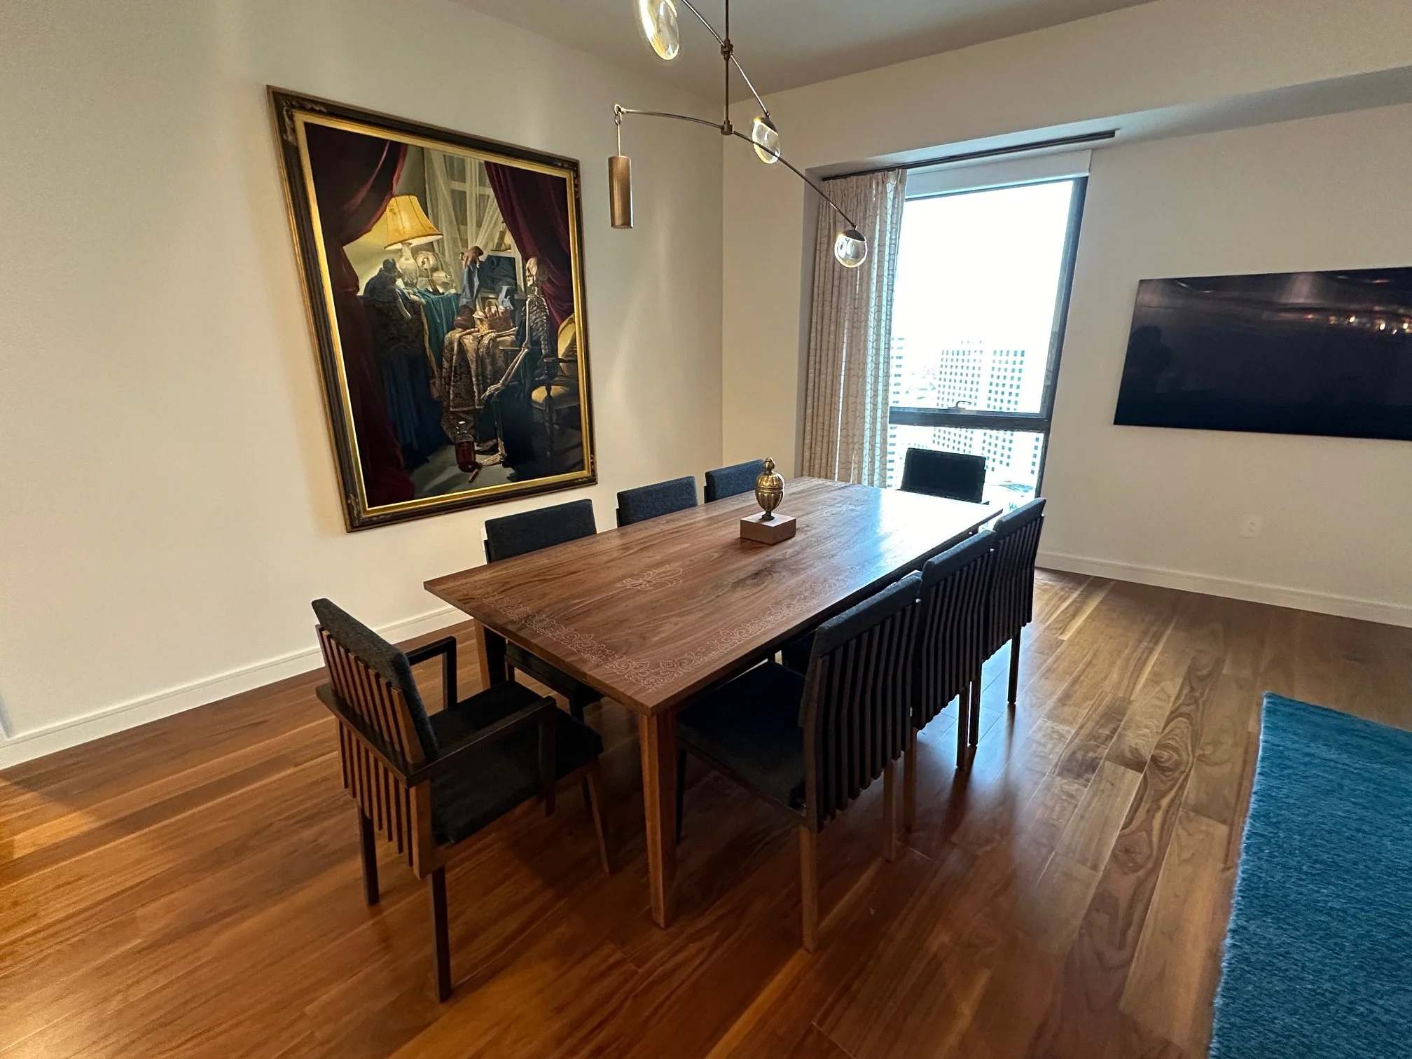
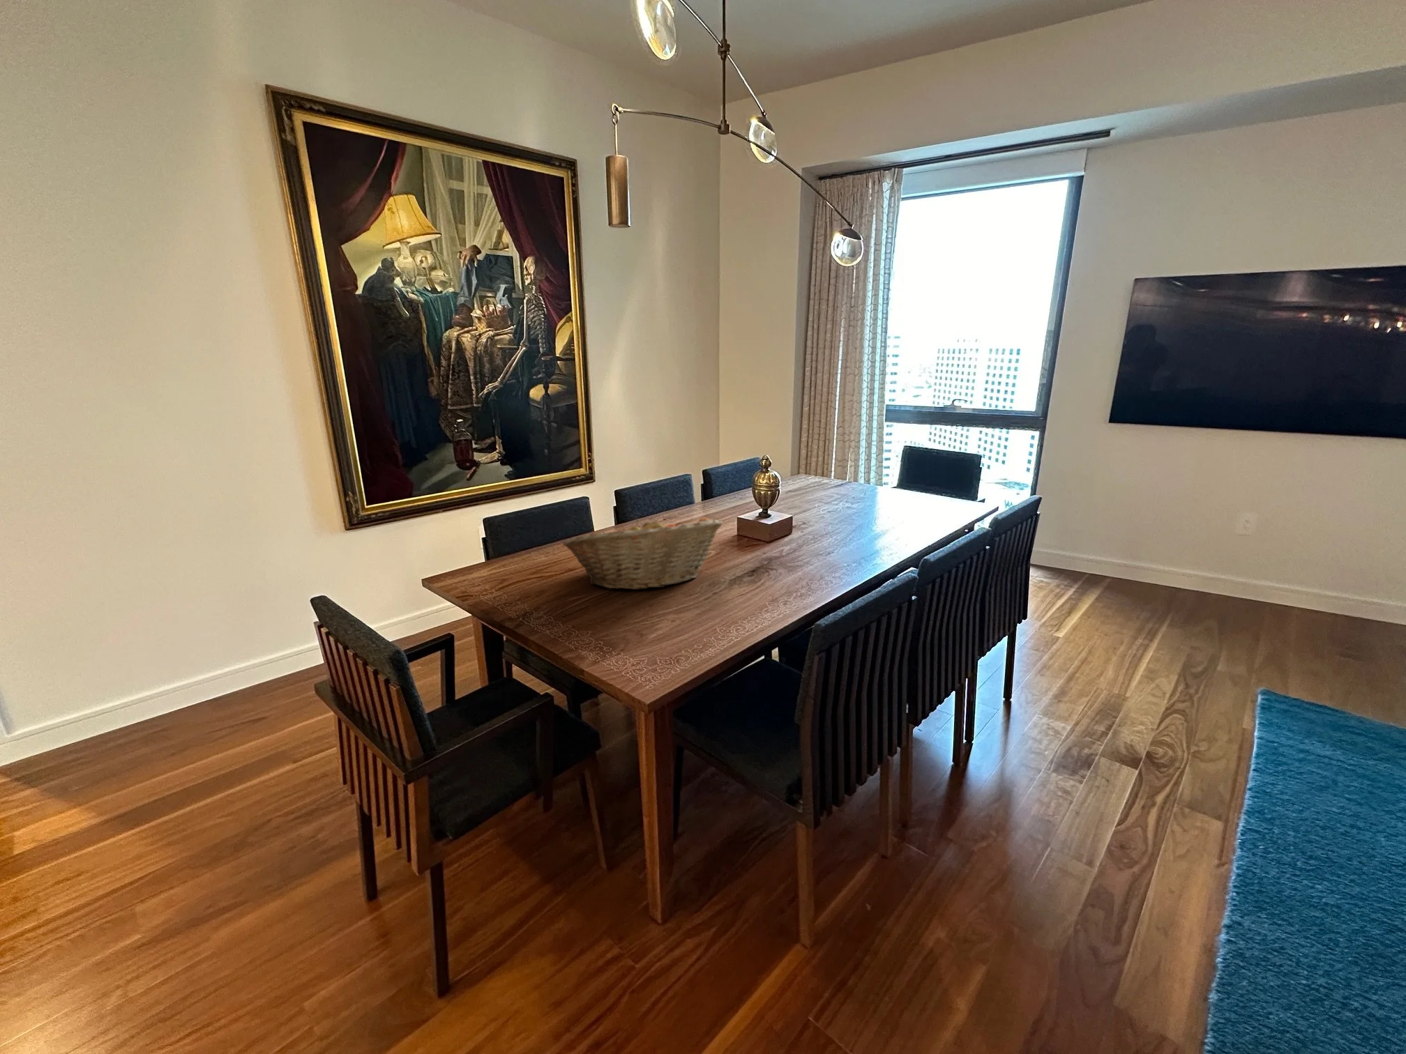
+ fruit basket [562,517,723,590]
